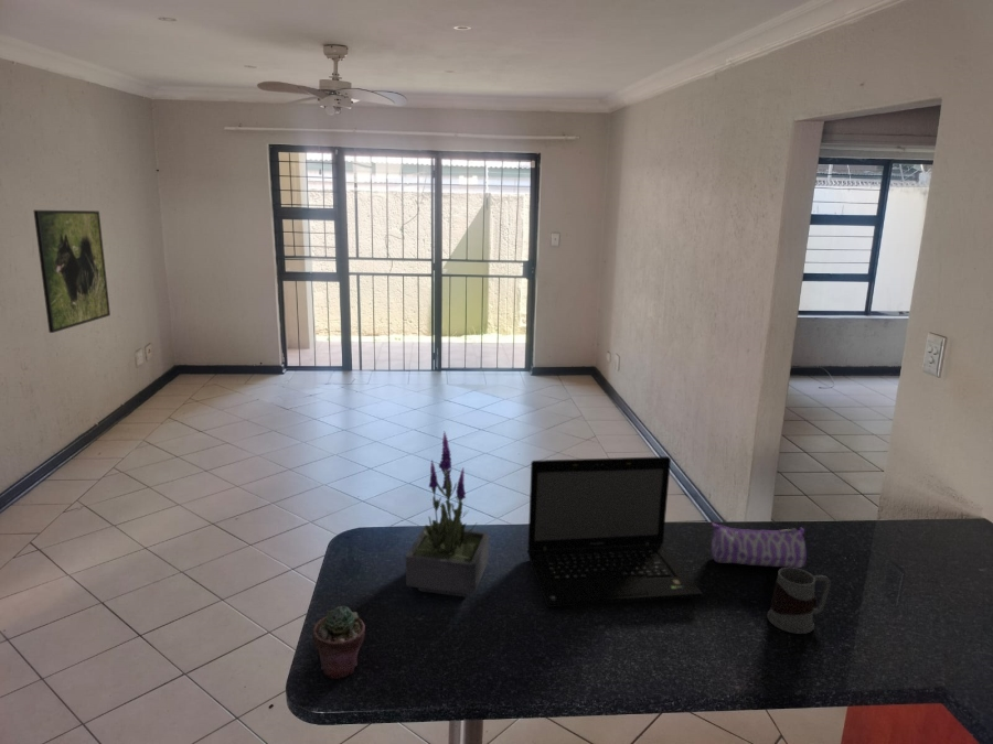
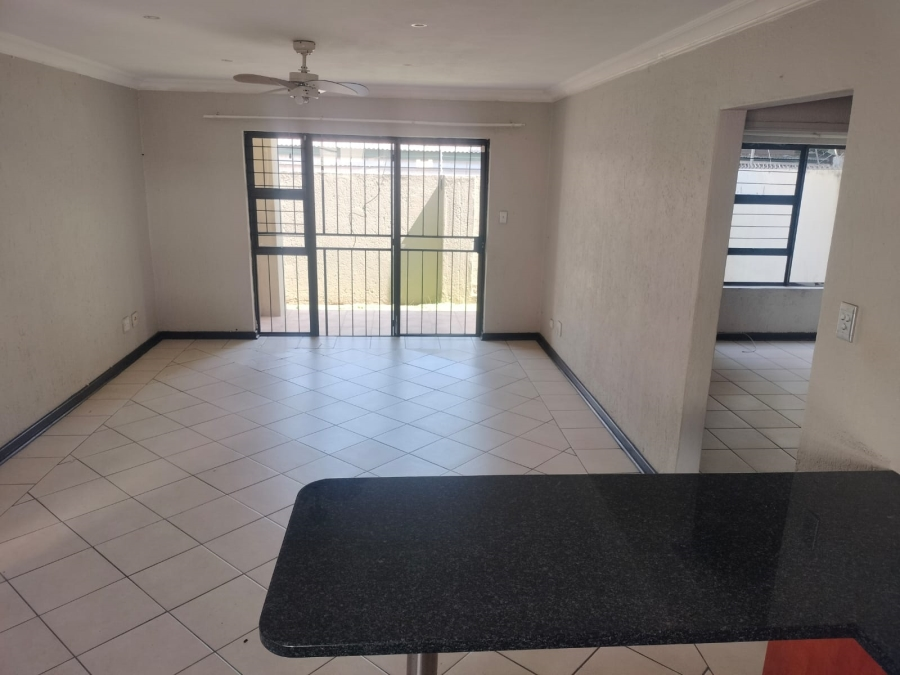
- potted succulent [312,605,366,680]
- laptop [526,455,704,608]
- pencil case [711,521,808,569]
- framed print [33,209,111,334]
- mug [766,567,832,635]
- potted plant [405,431,490,597]
